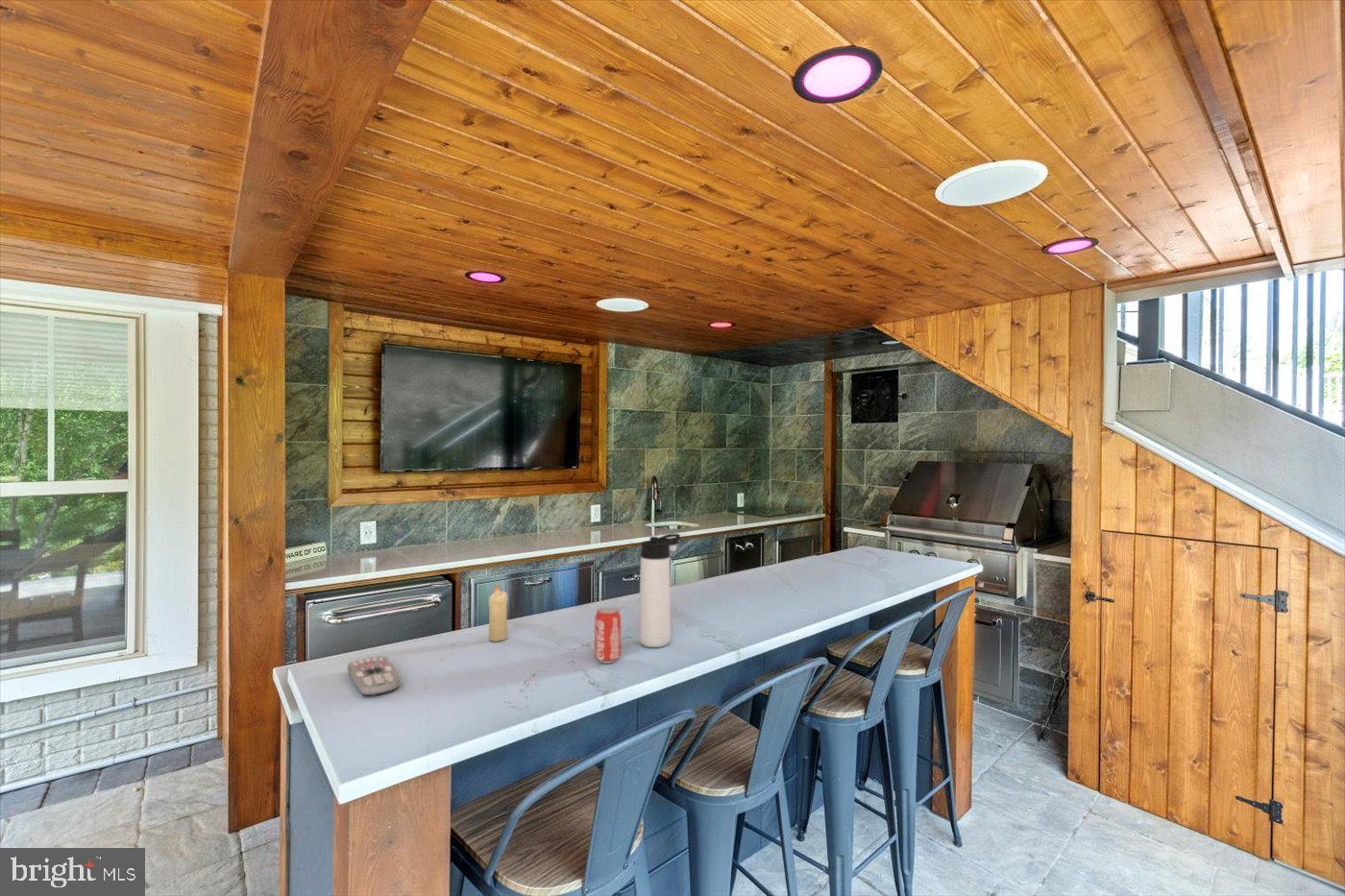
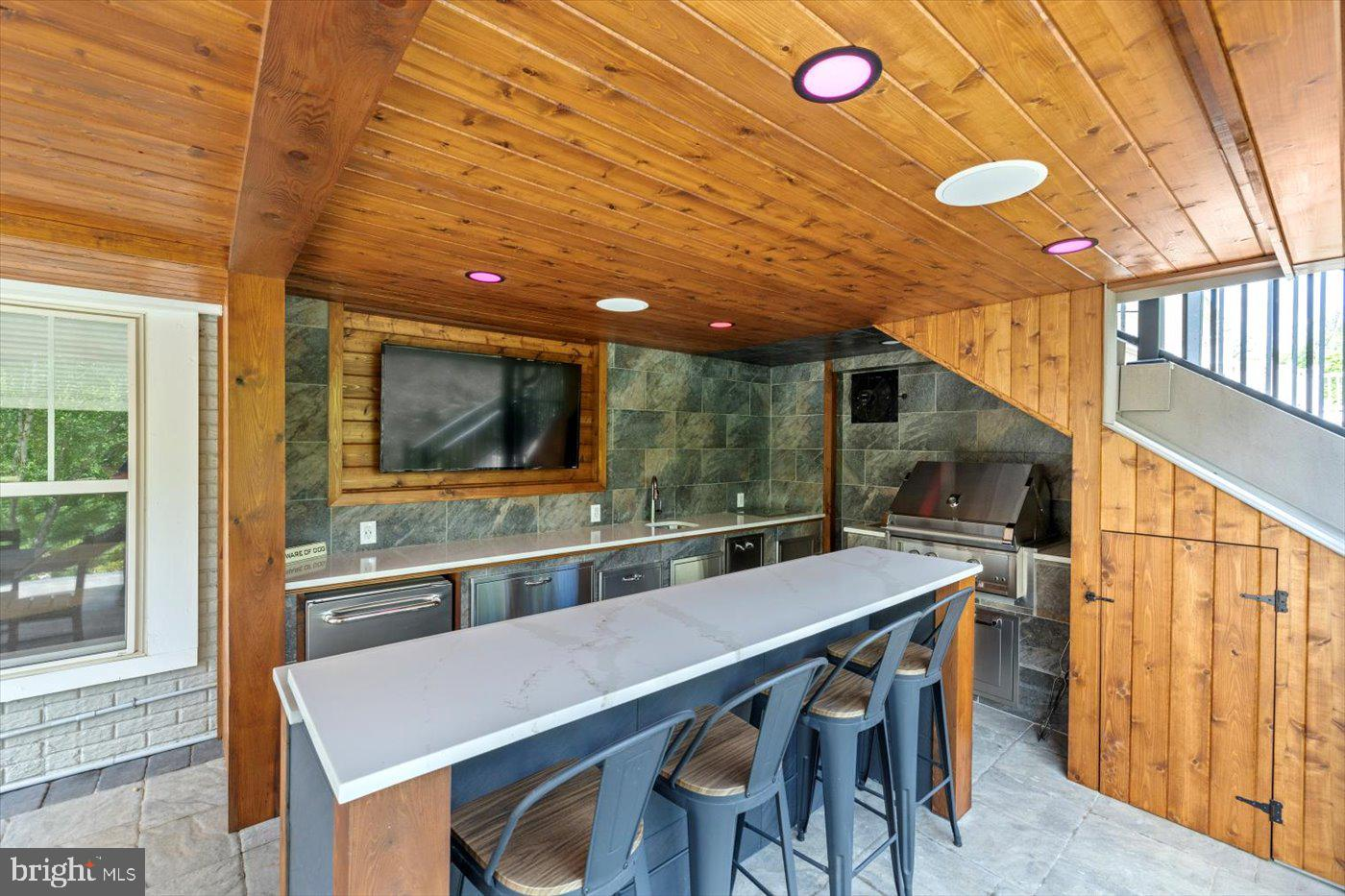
- thermos bottle [638,533,681,648]
- beverage can [594,607,622,665]
- candle [488,584,509,642]
- remote control [347,655,401,697]
